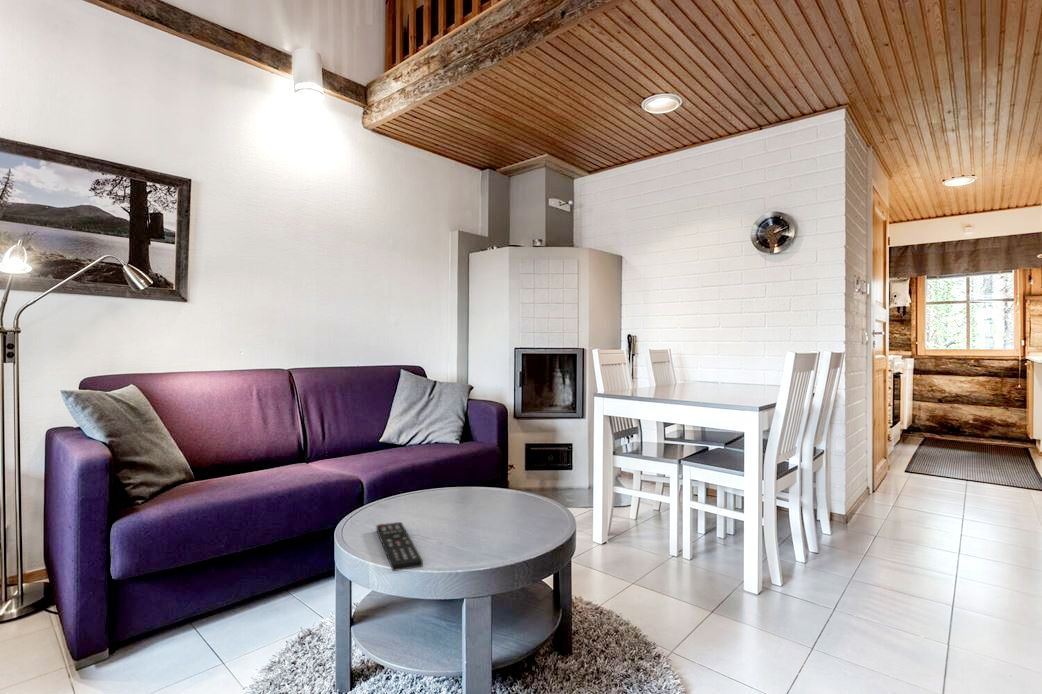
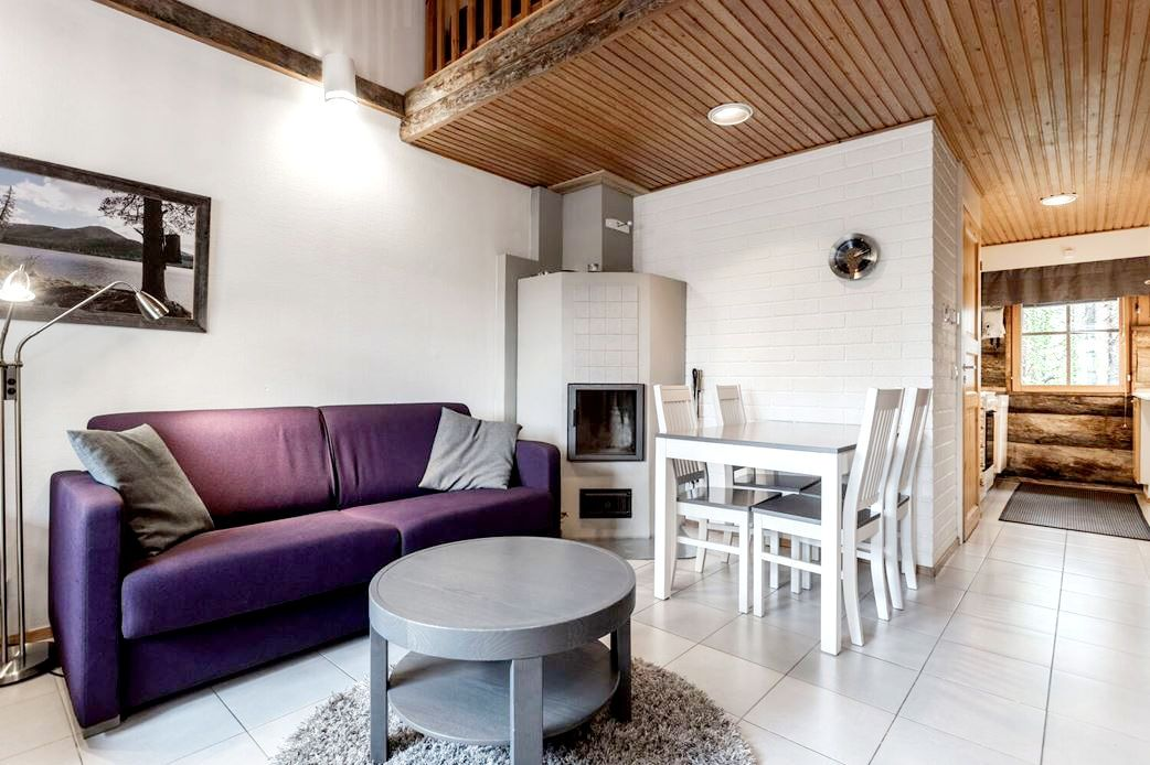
- remote control [375,521,424,572]
